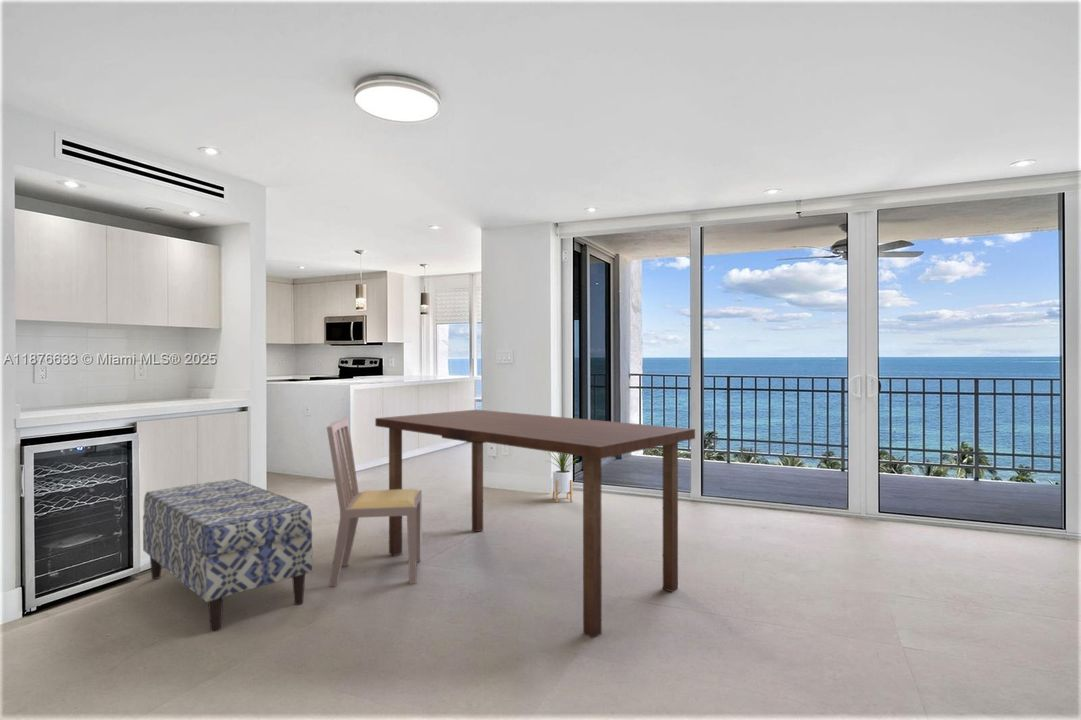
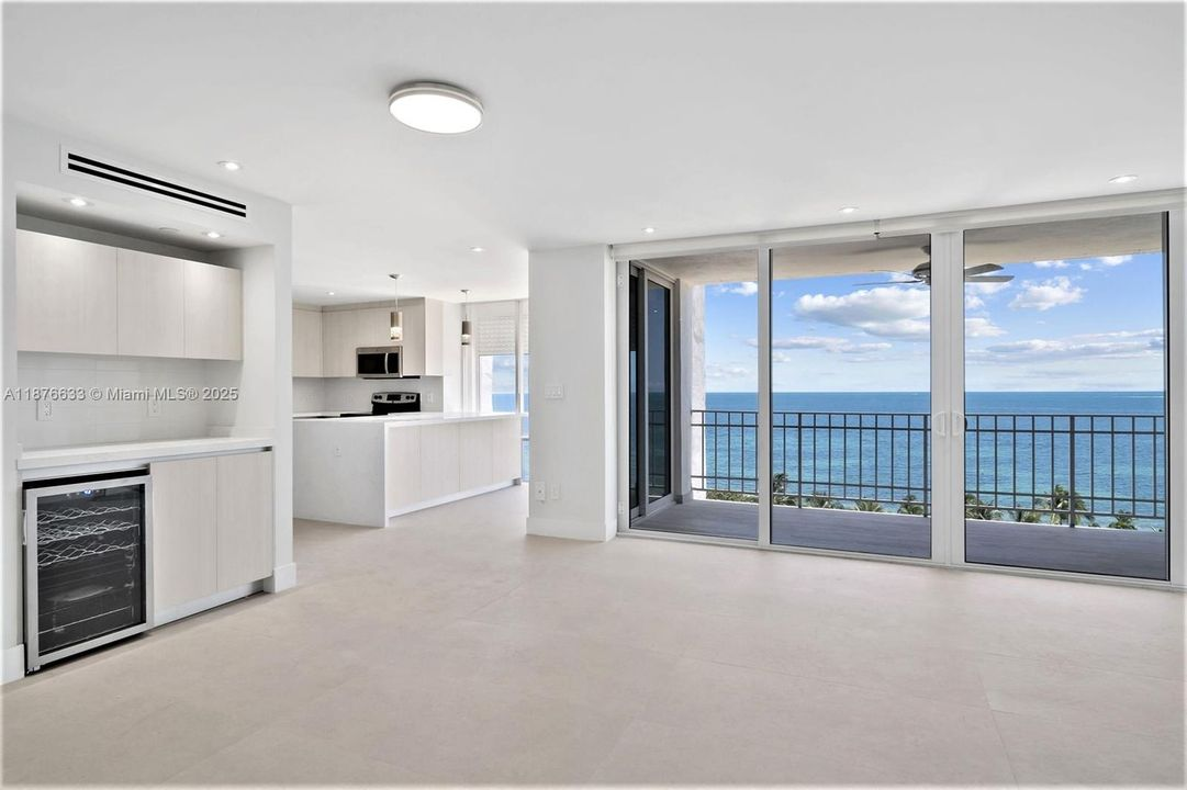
- desk [374,409,696,639]
- bench [142,478,313,633]
- dining chair [326,417,423,588]
- house plant [546,451,579,503]
